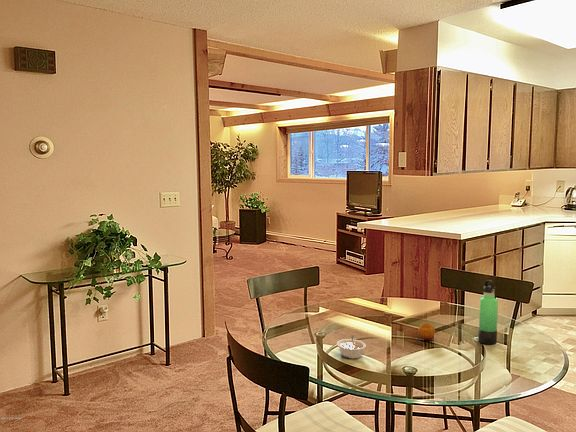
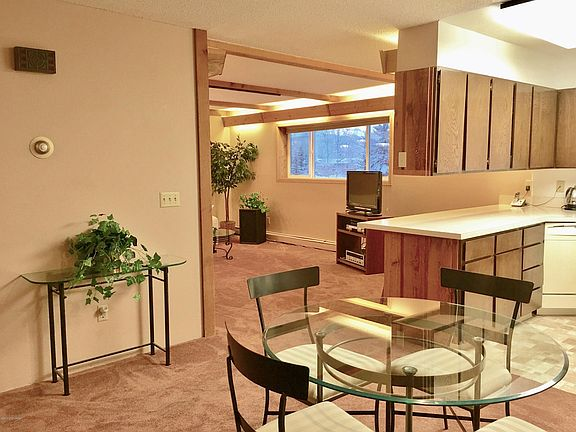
- fruit [417,322,436,342]
- thermos bottle [477,279,499,345]
- legume [336,334,367,360]
